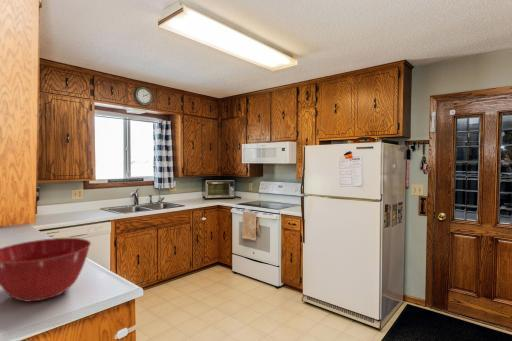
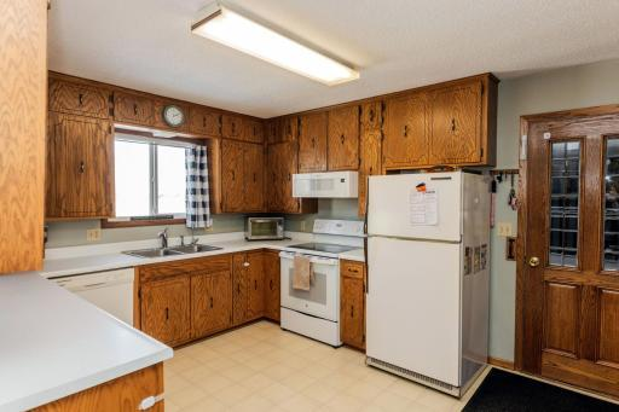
- mixing bowl [0,237,92,303]
